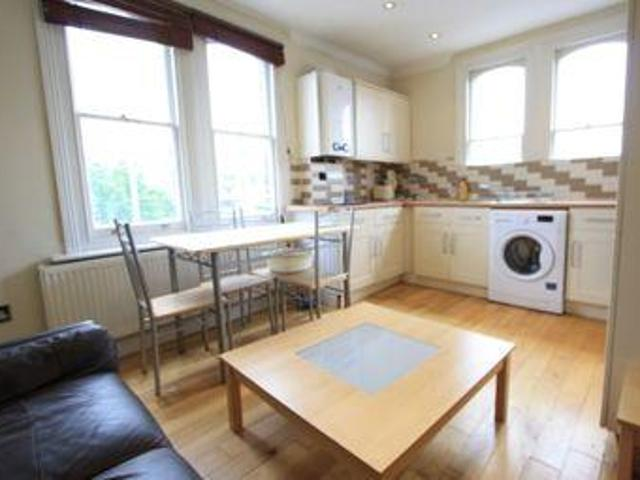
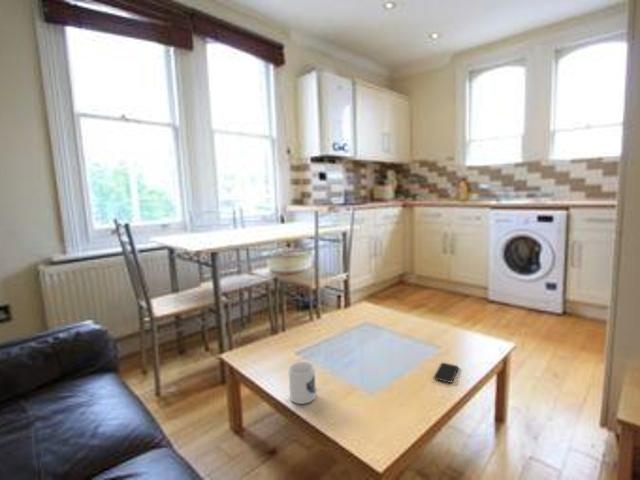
+ mug [288,361,317,405]
+ smartphone [433,362,460,384]
